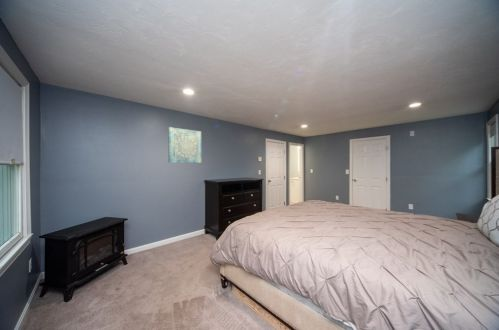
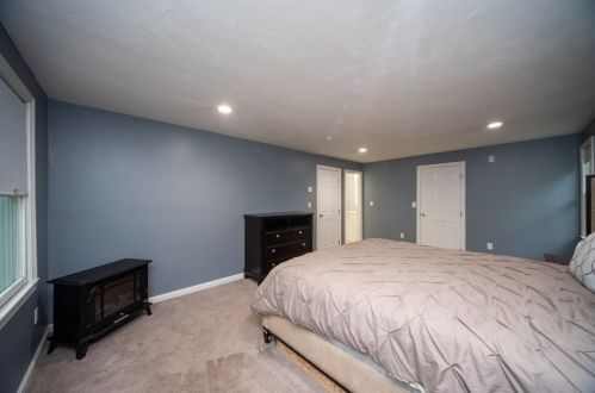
- wall art [167,126,202,164]
